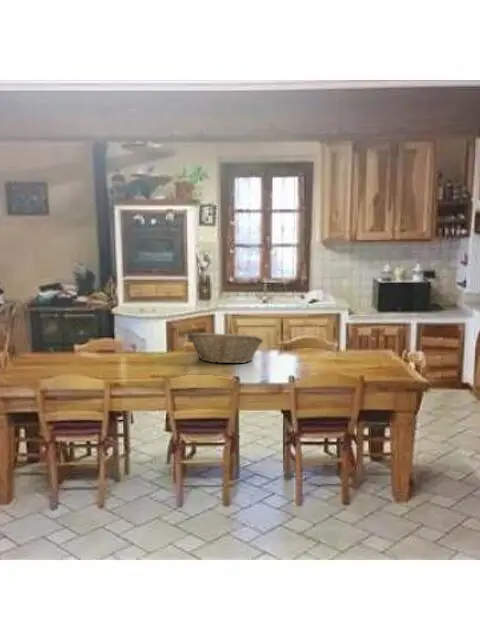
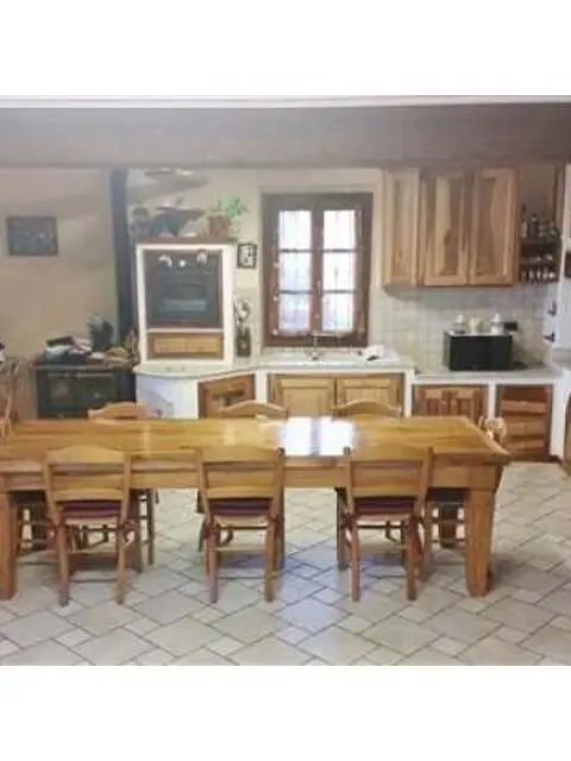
- fruit basket [187,330,264,364]
